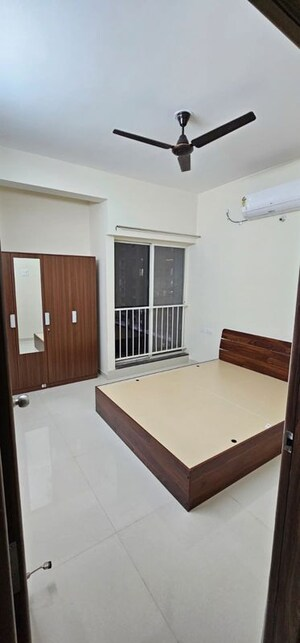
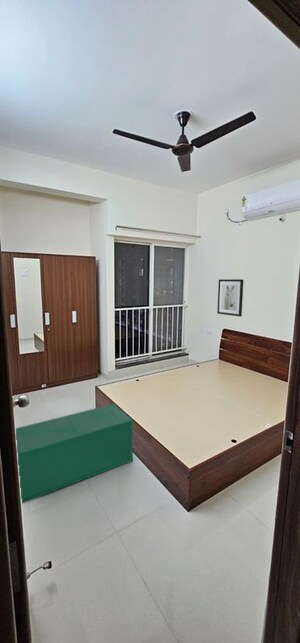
+ wall art [216,278,244,317]
+ storage bin [15,403,134,505]
